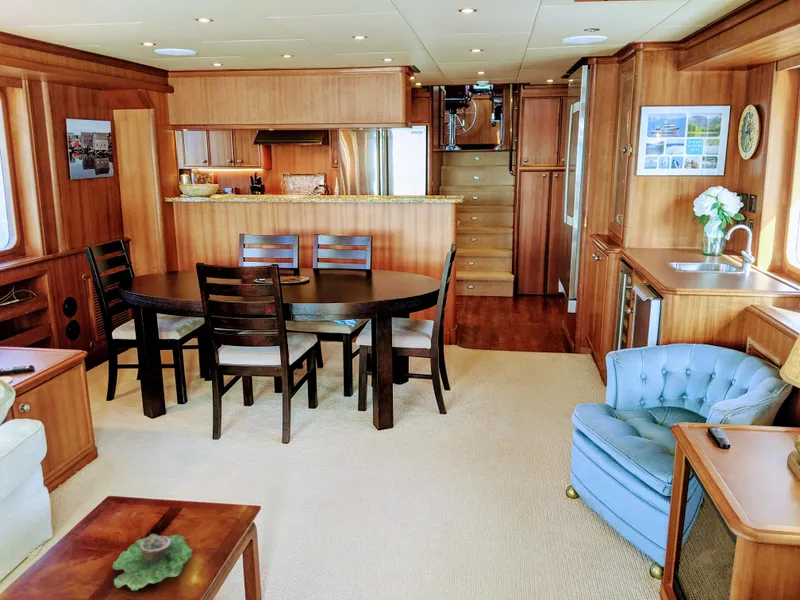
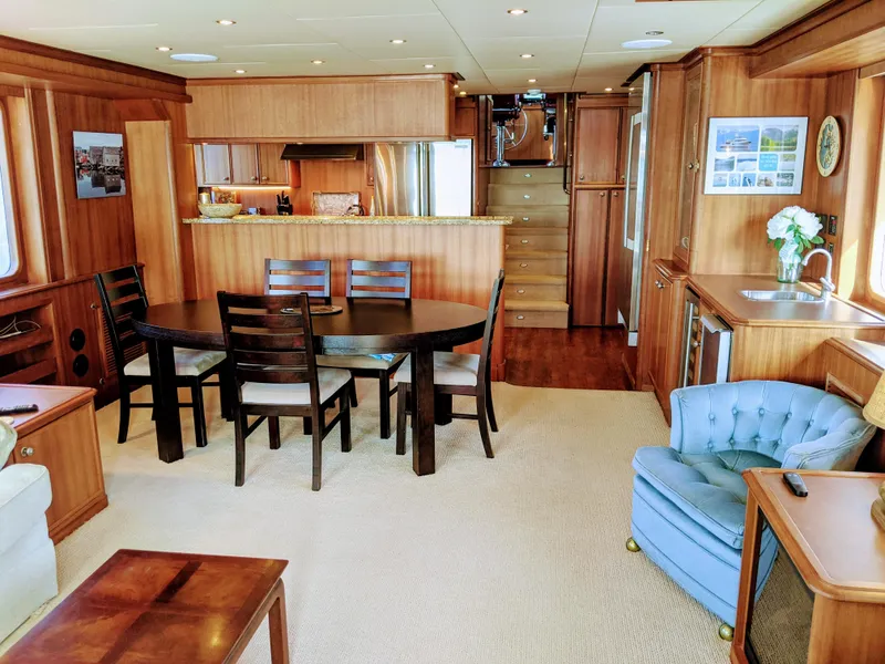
- succulent planter [112,533,193,591]
